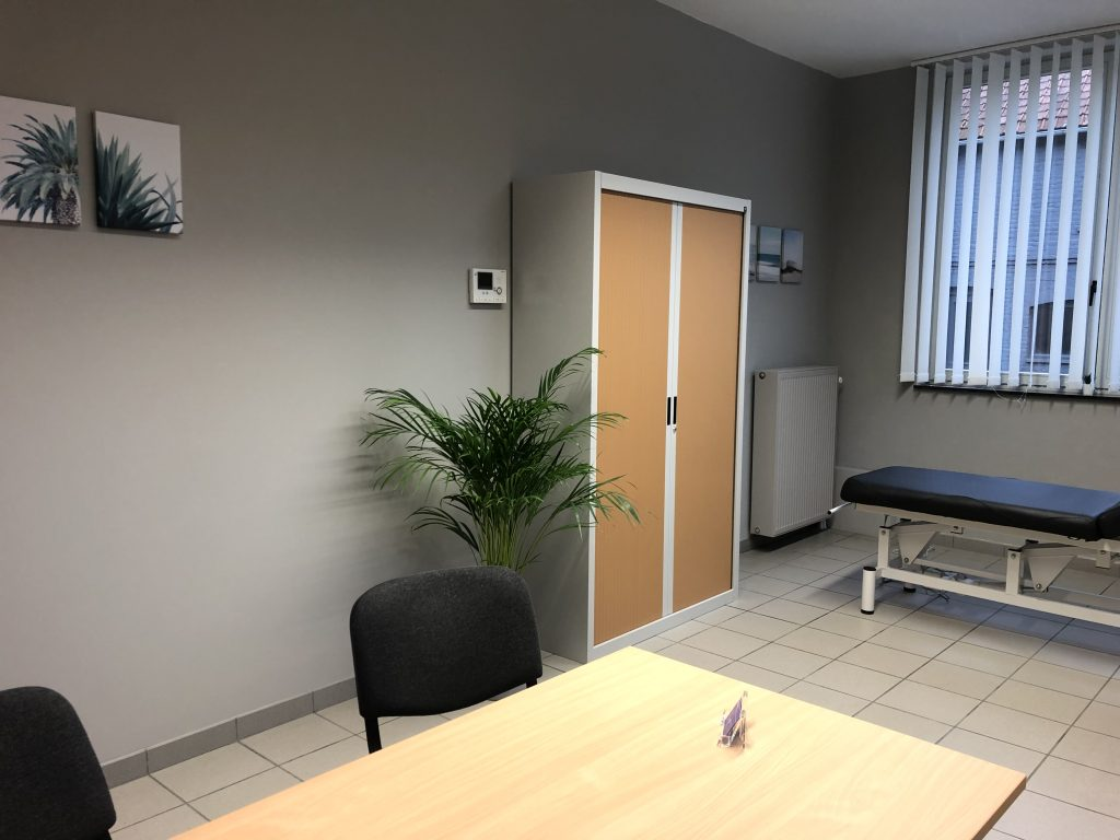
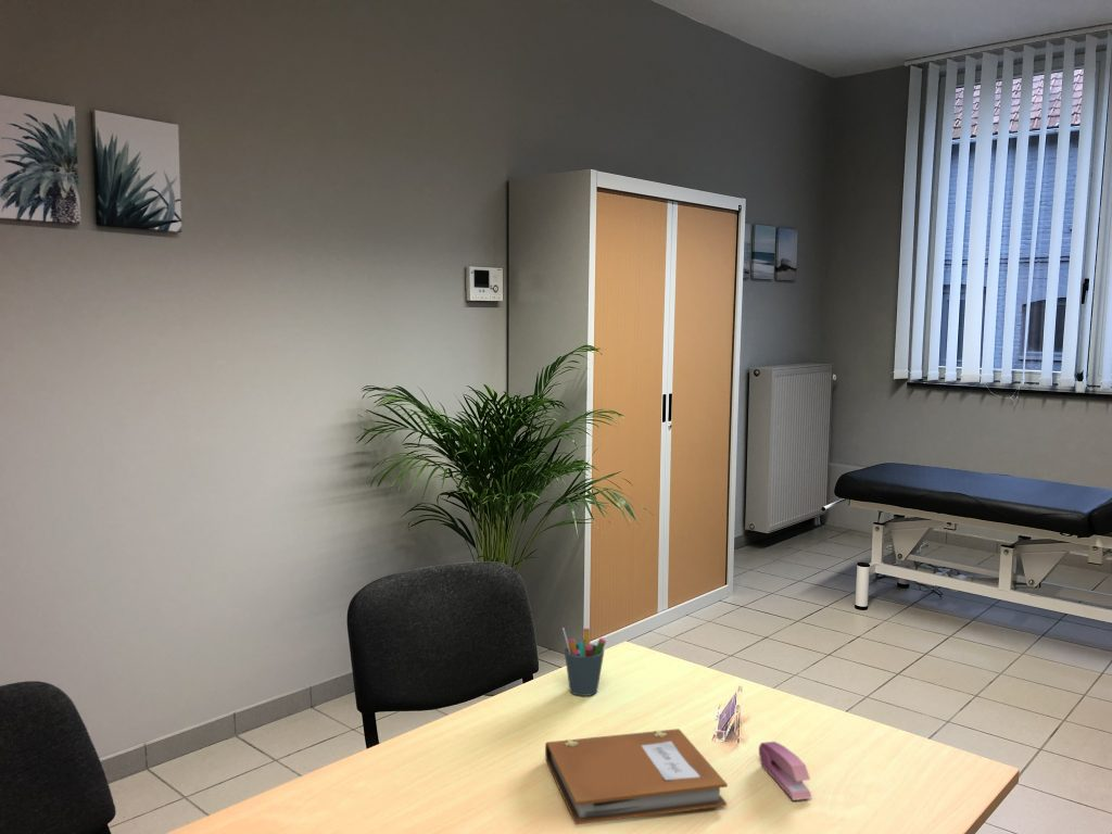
+ stapler [758,741,813,801]
+ notebook [544,728,729,825]
+ pen holder [561,627,607,697]
